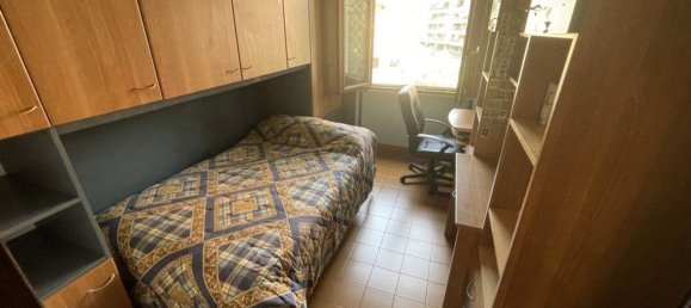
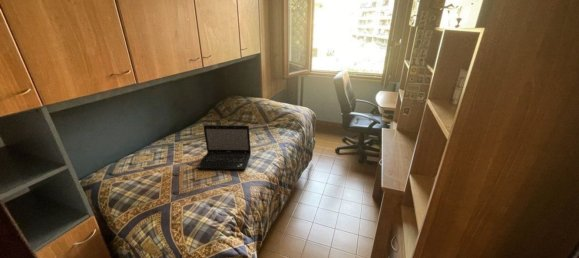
+ laptop [196,124,252,171]
